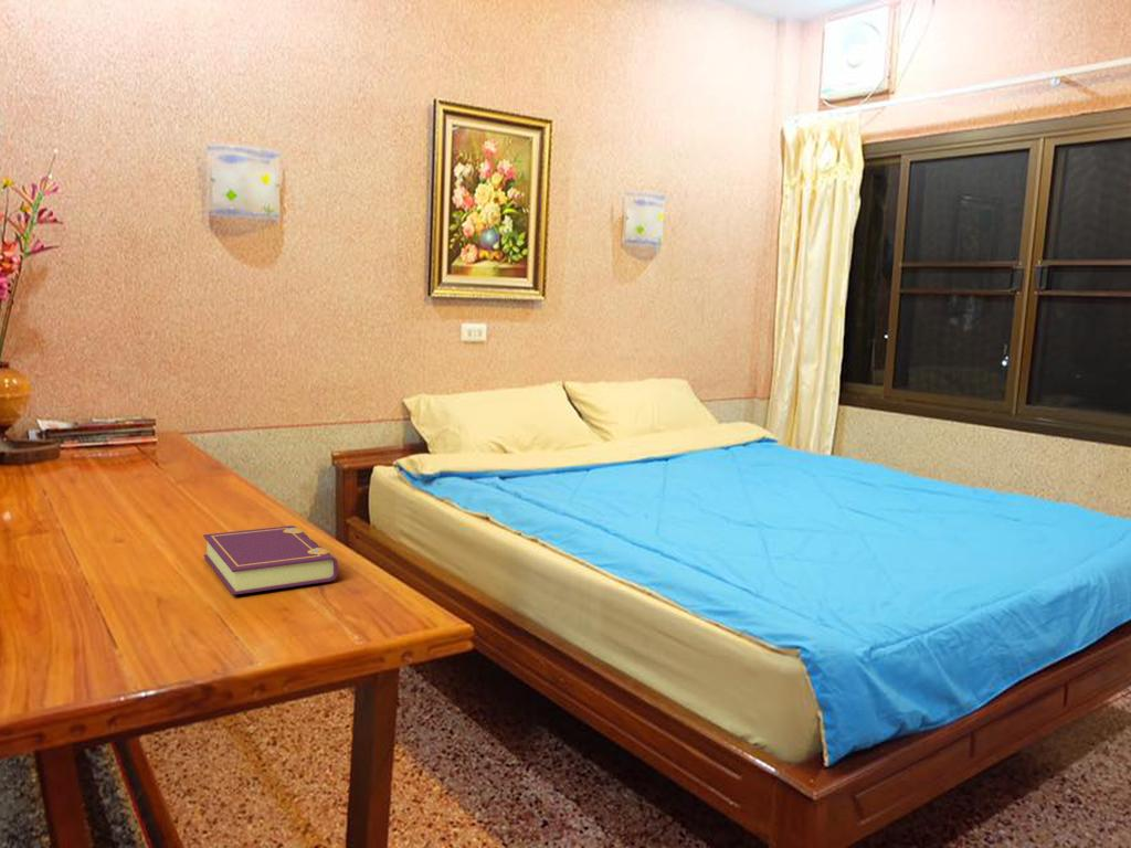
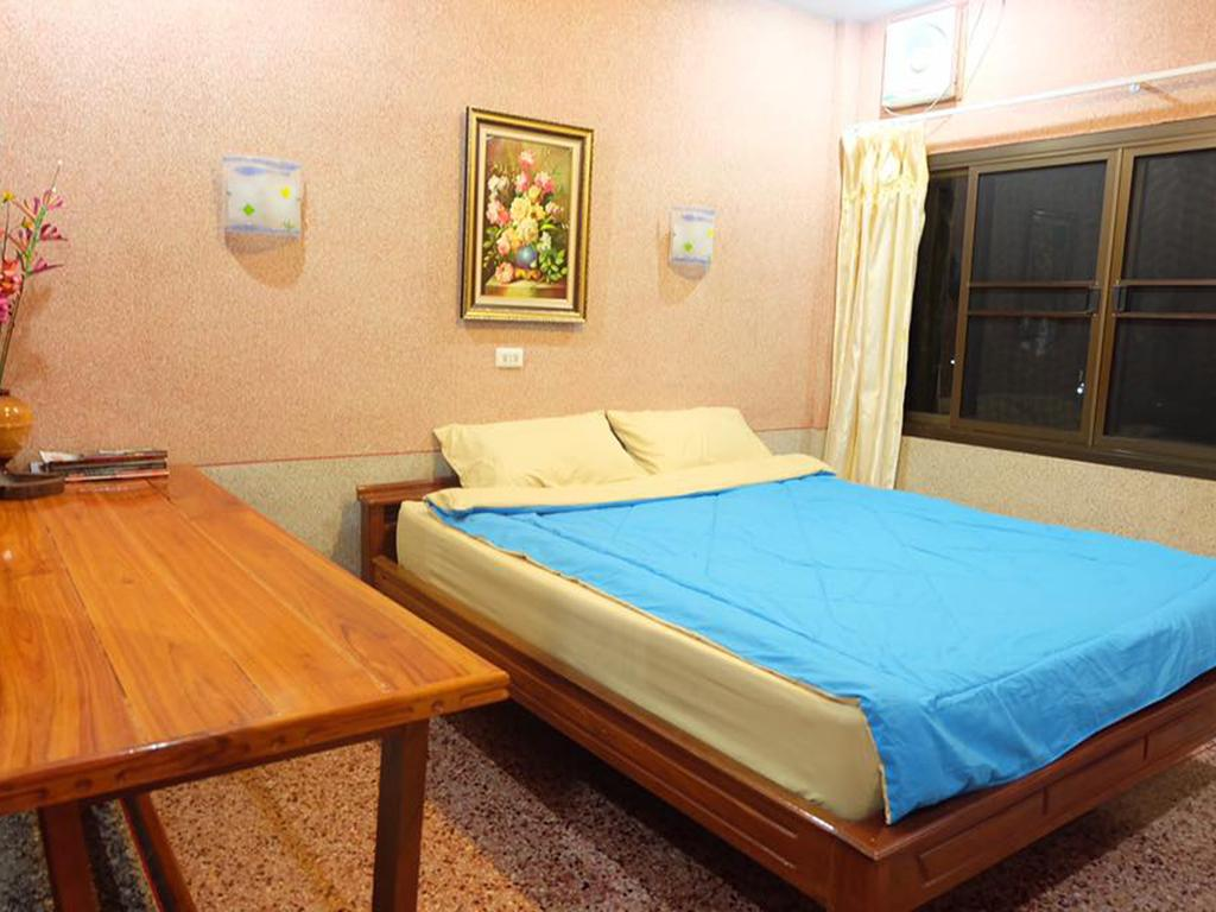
- book [202,524,339,596]
